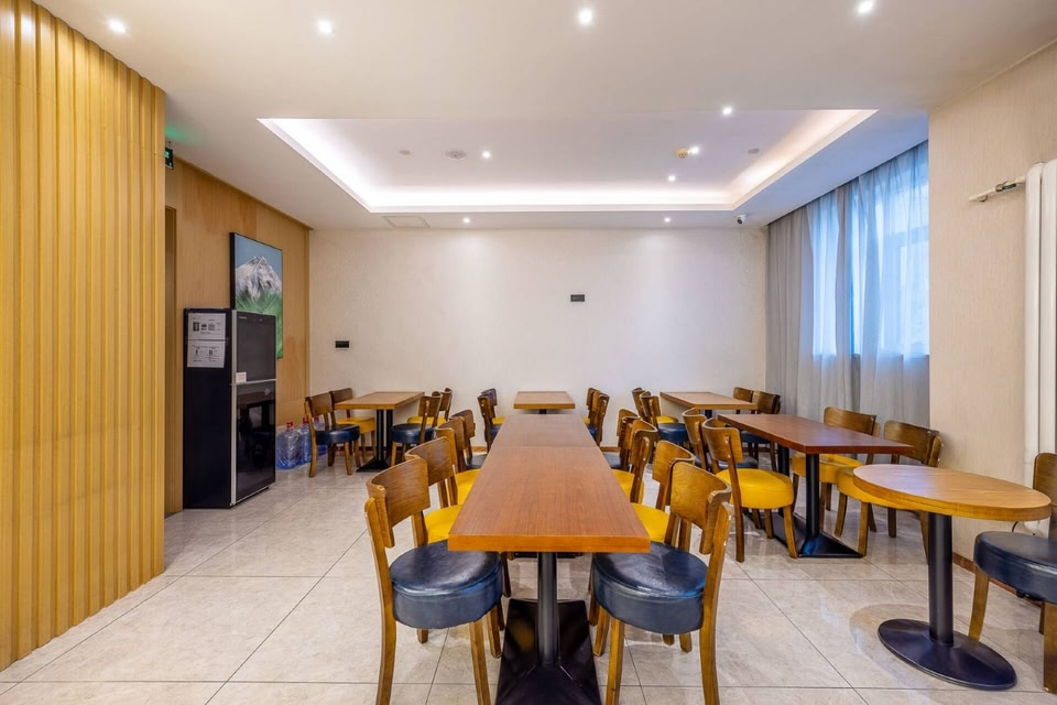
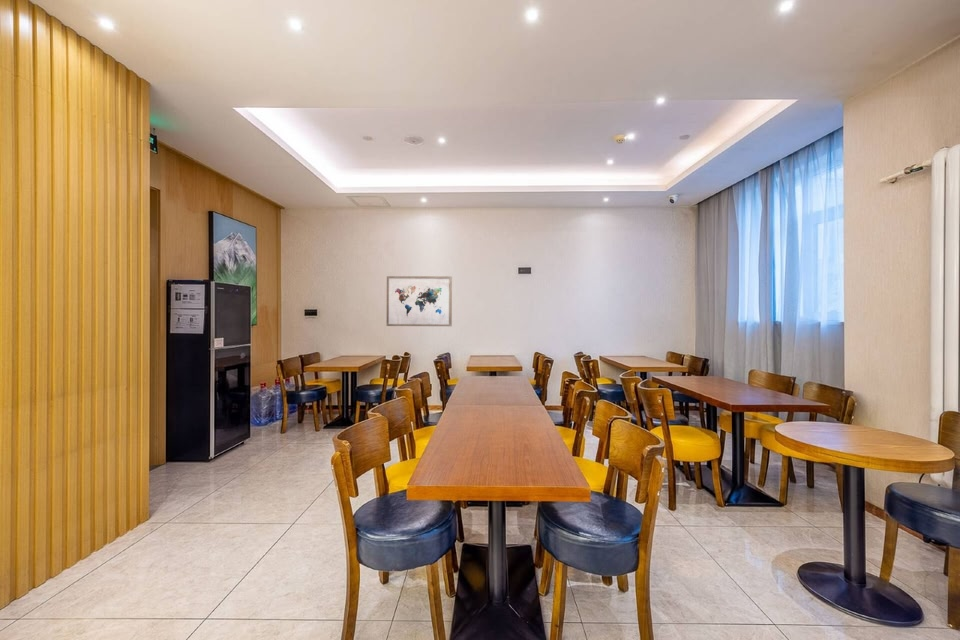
+ wall art [386,275,453,327]
